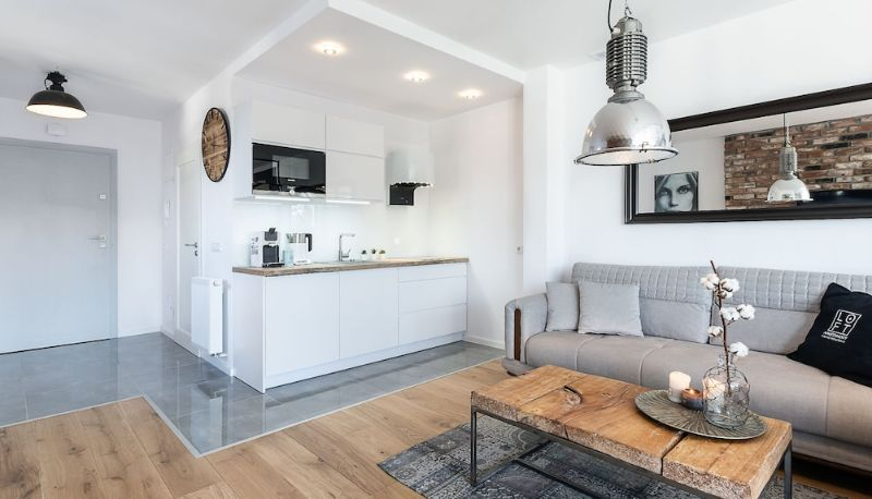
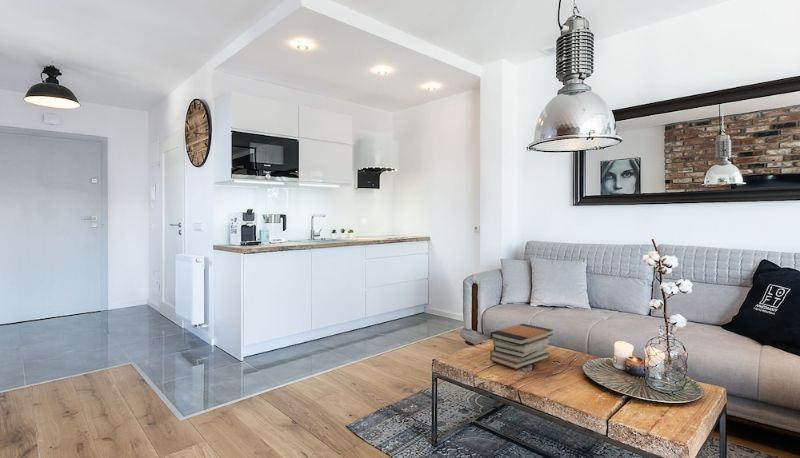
+ book stack [489,323,554,370]
